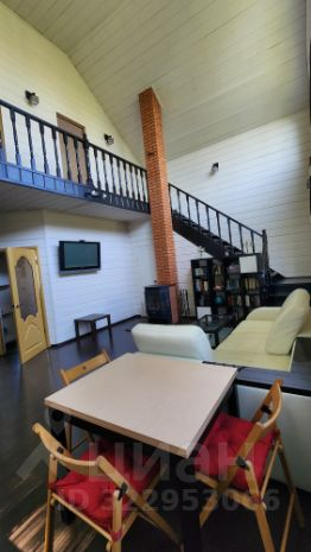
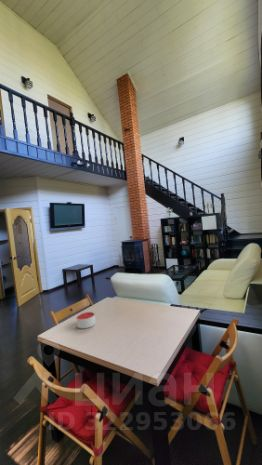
+ candle [75,311,96,329]
